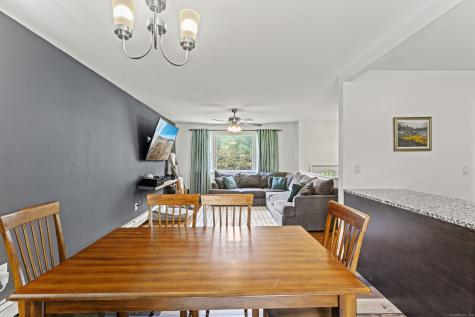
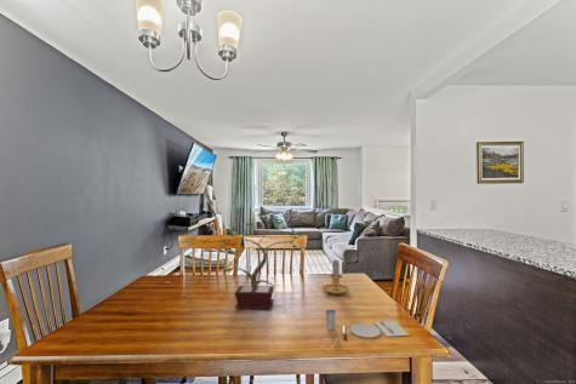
+ potted plant [219,210,309,311]
+ placemat [325,308,411,340]
+ candle [316,259,350,296]
